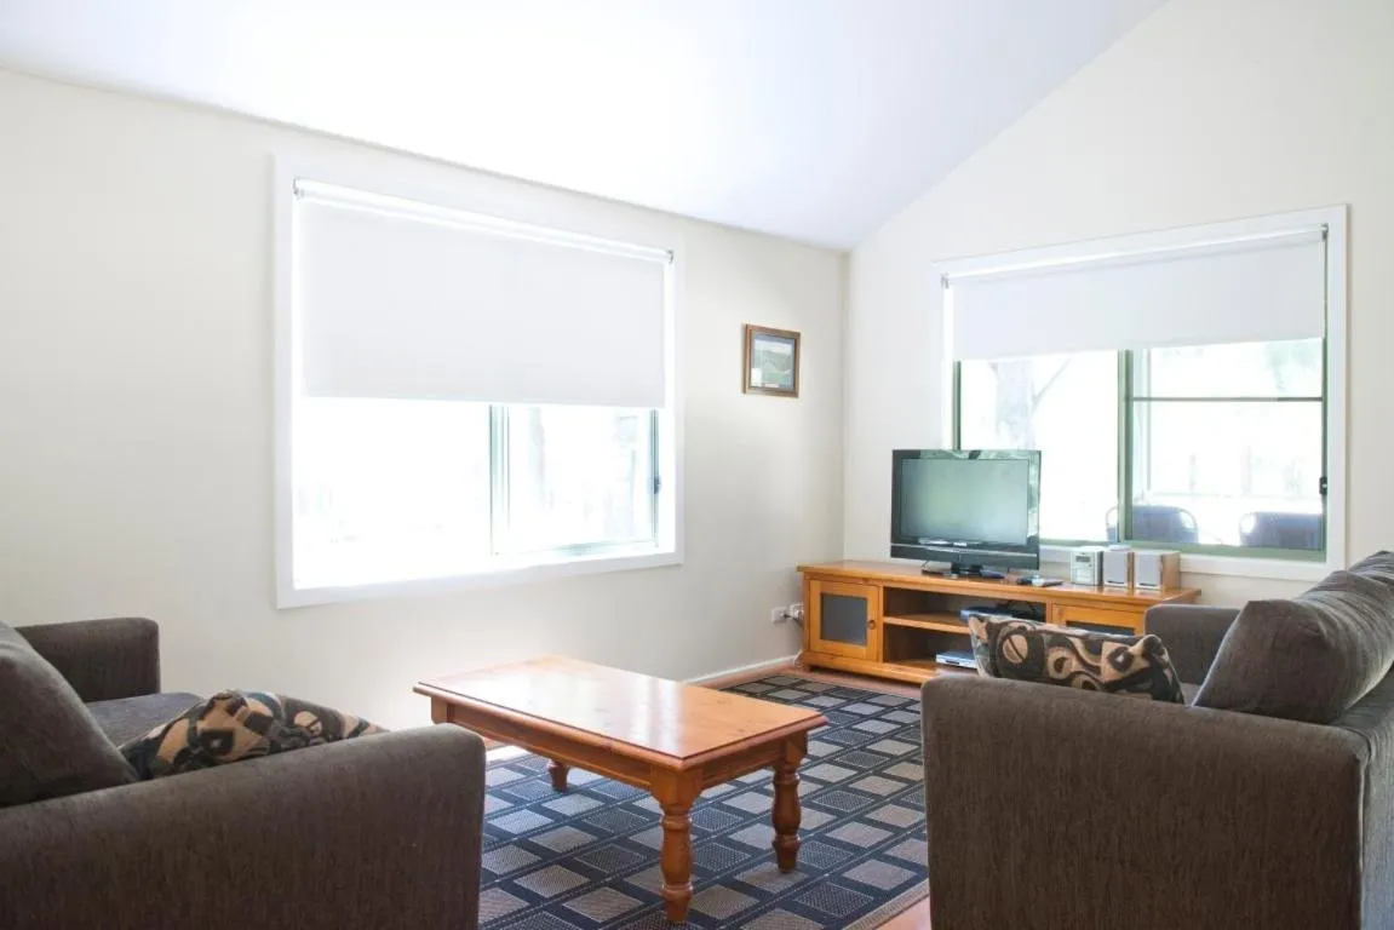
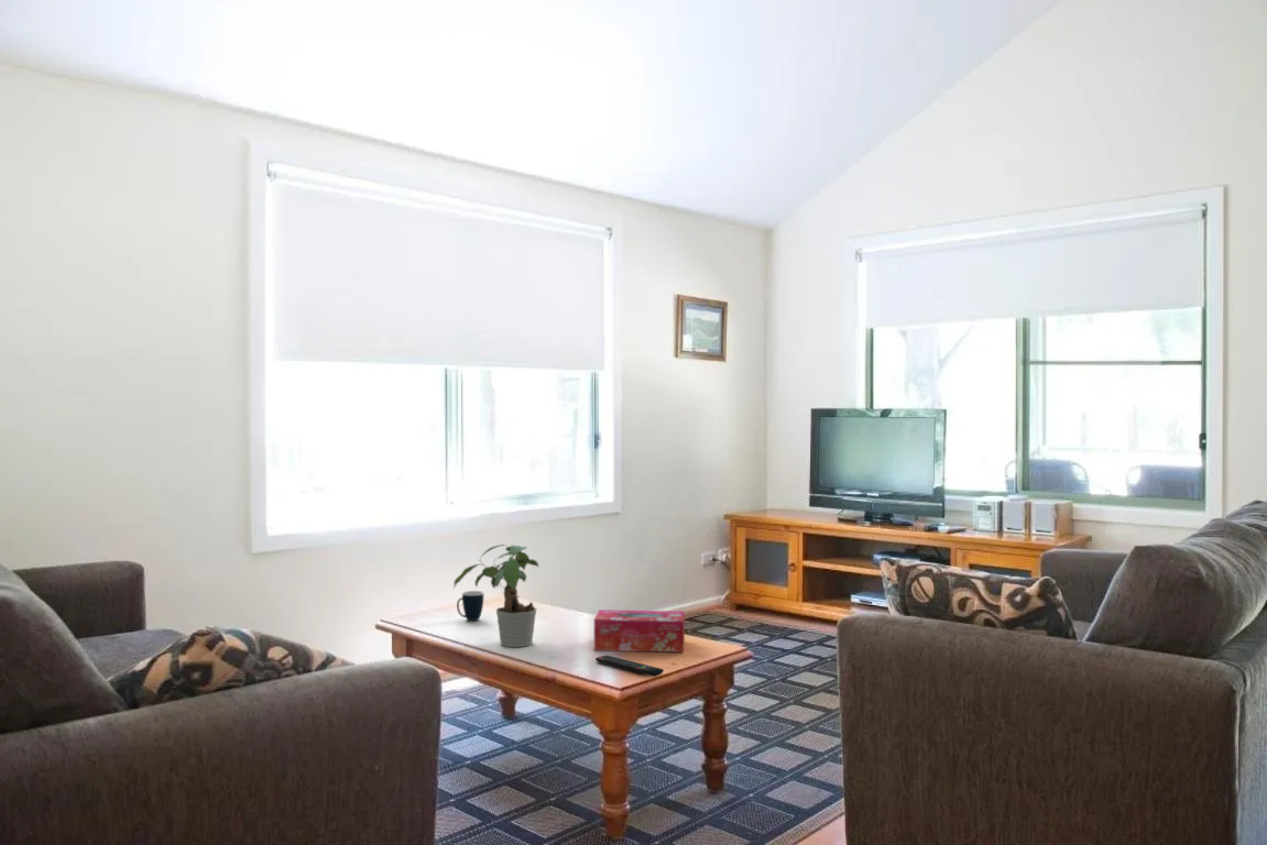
+ mug [456,590,484,622]
+ remote control [594,655,665,678]
+ tissue box [593,608,686,654]
+ potted plant [452,544,539,648]
